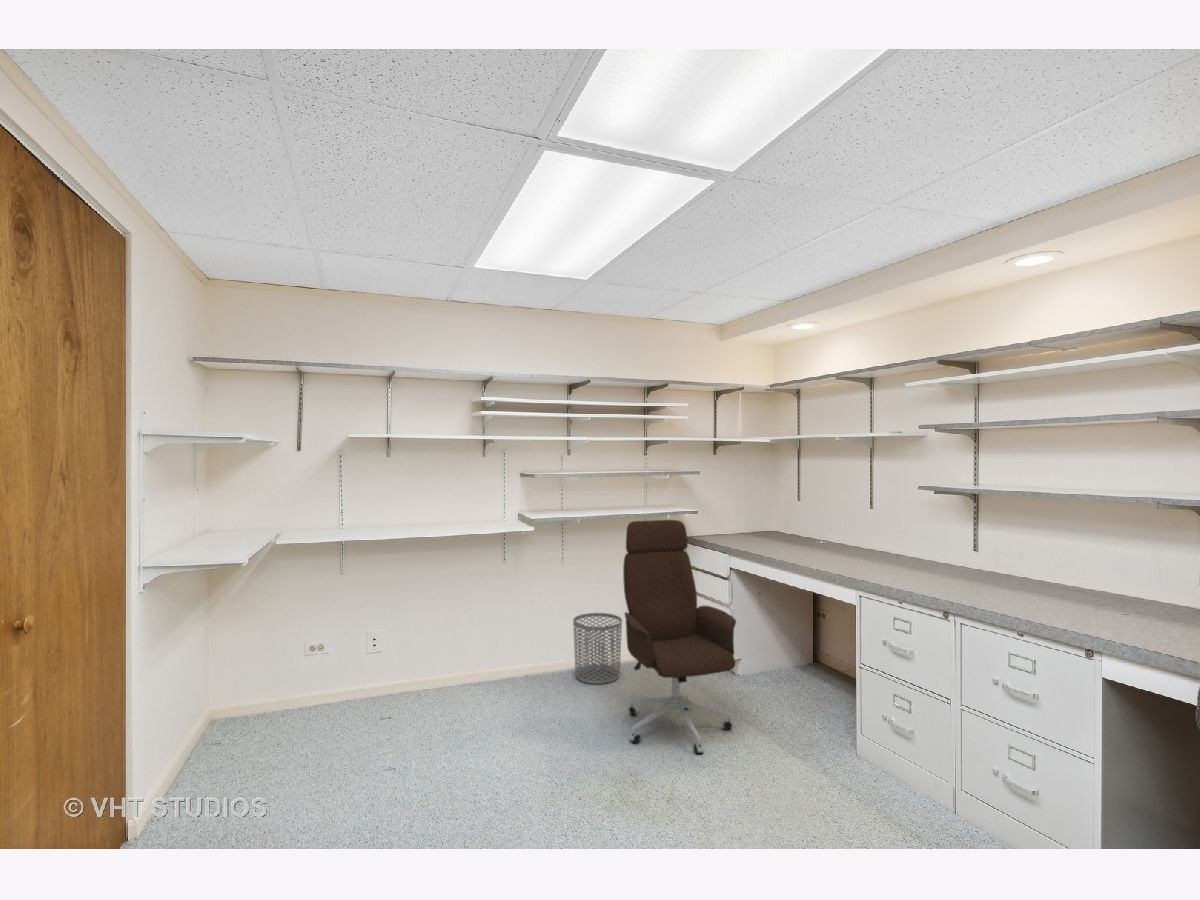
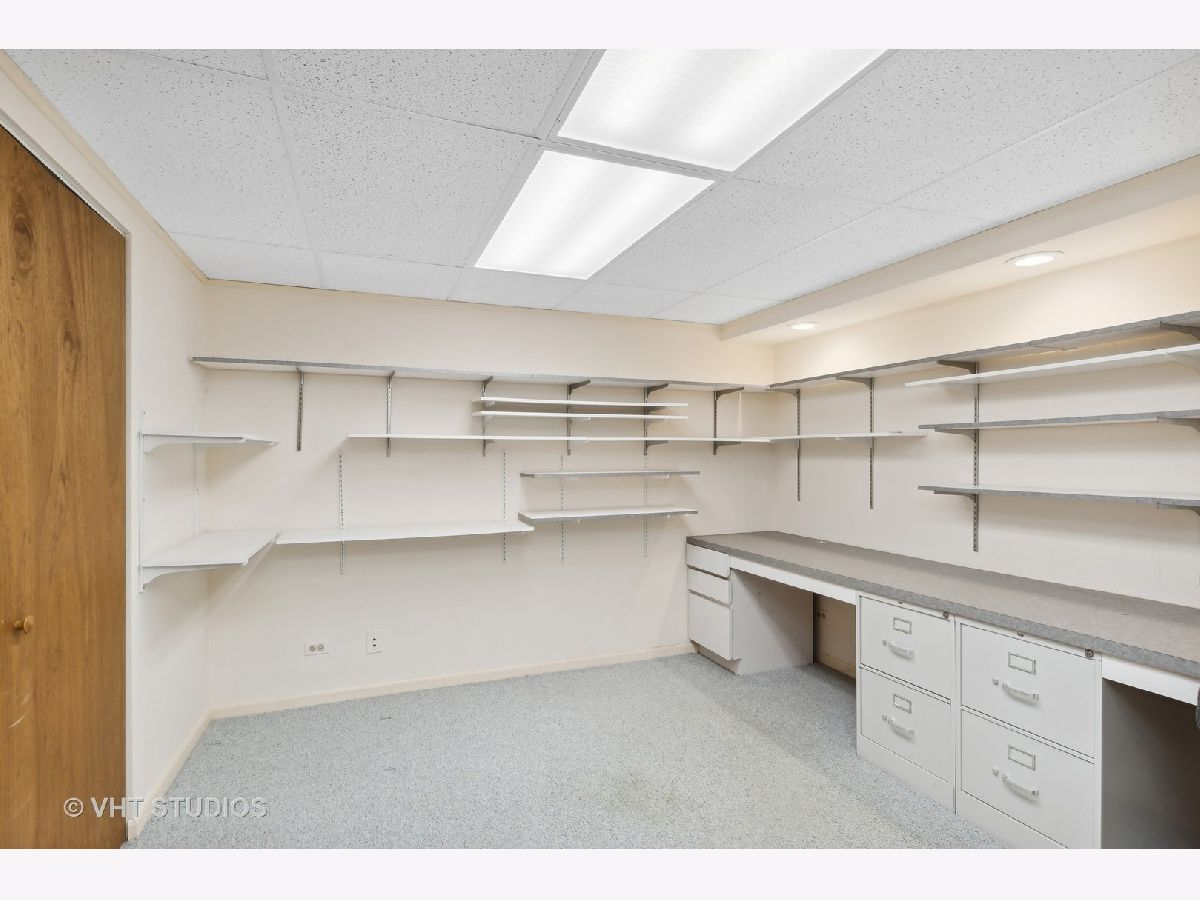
- office chair [622,519,737,755]
- waste bin [572,612,623,685]
